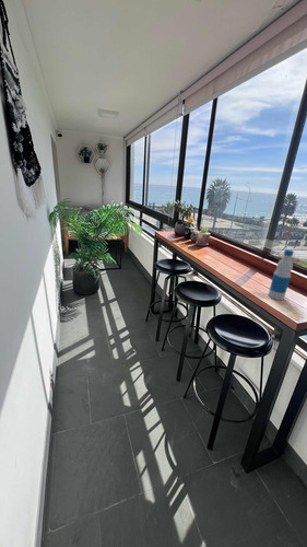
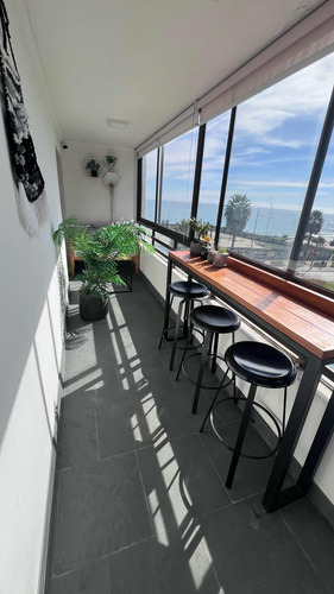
- bottle [267,248,295,301]
